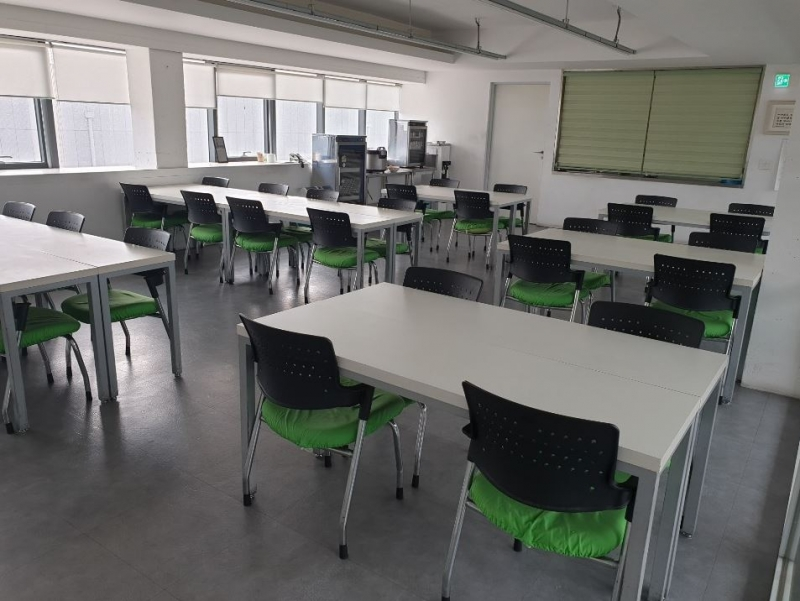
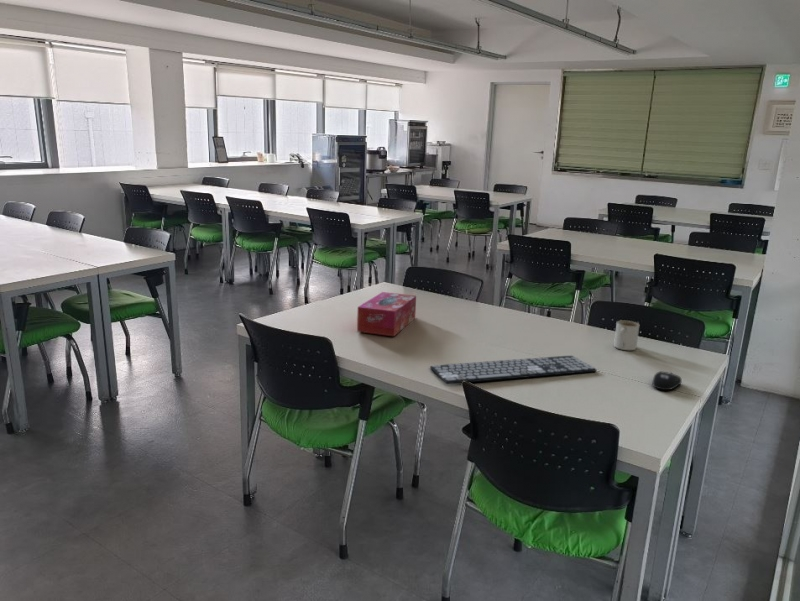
+ computer mouse [652,371,683,391]
+ mug [613,320,640,351]
+ tissue box [356,291,417,337]
+ keyboard [429,355,598,385]
